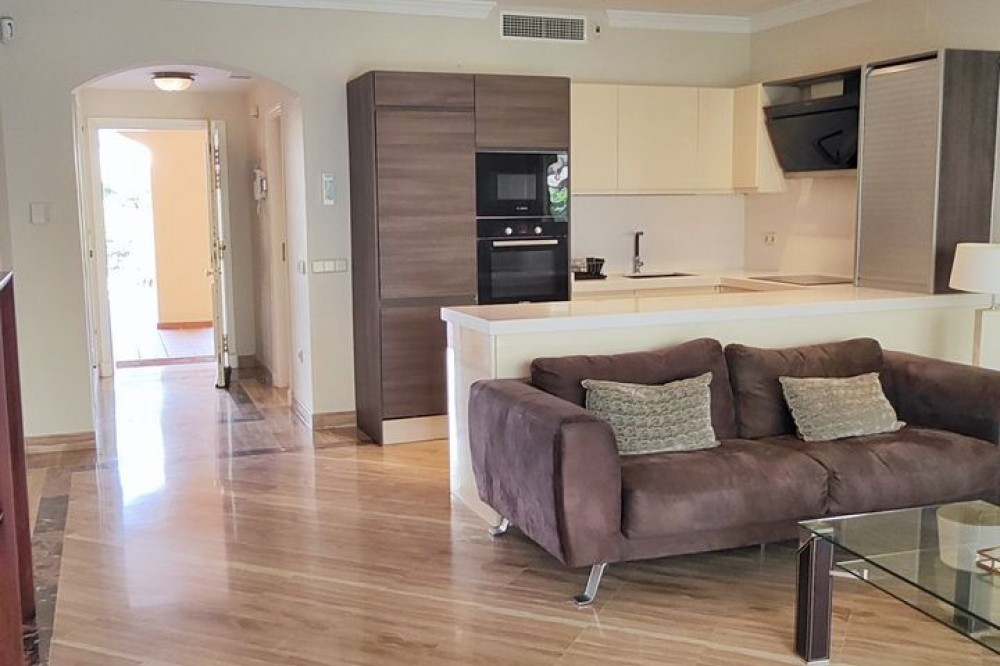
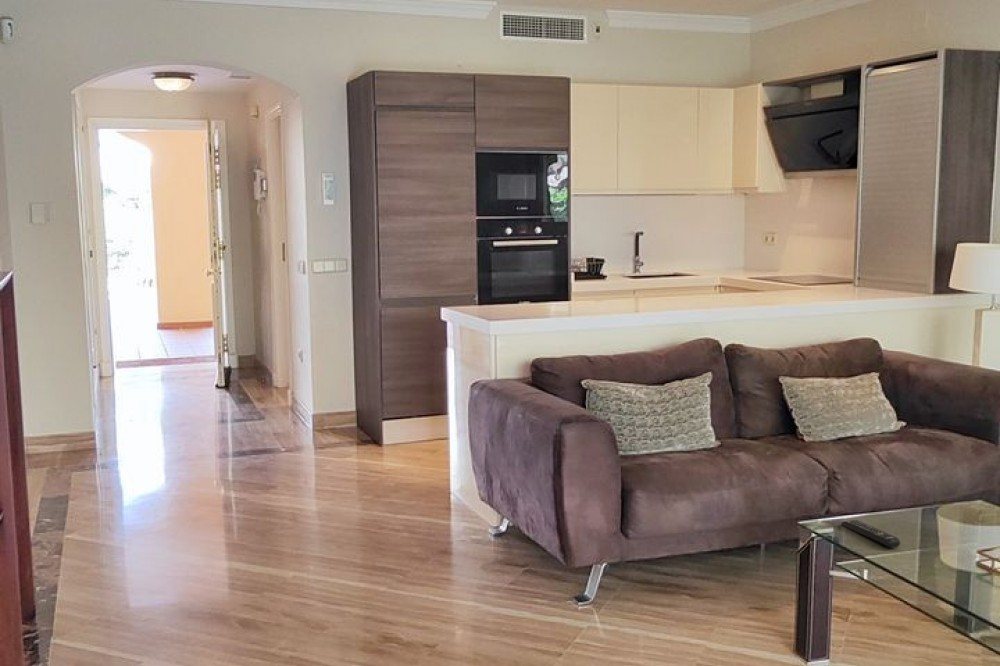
+ remote control [840,519,901,549]
